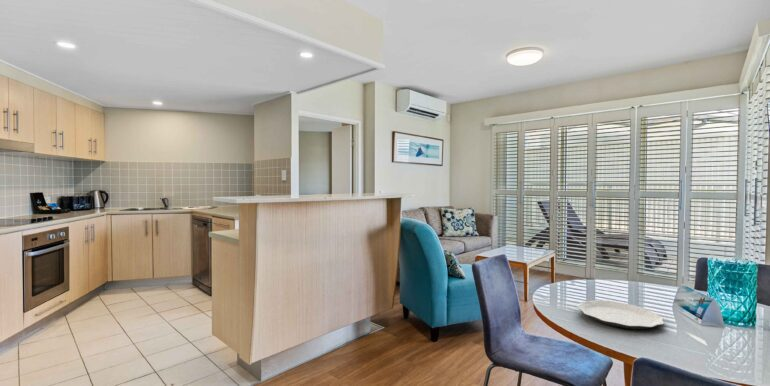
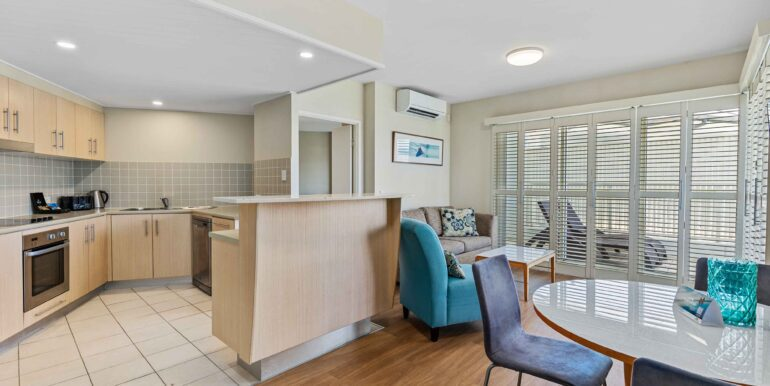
- plate [576,299,665,330]
